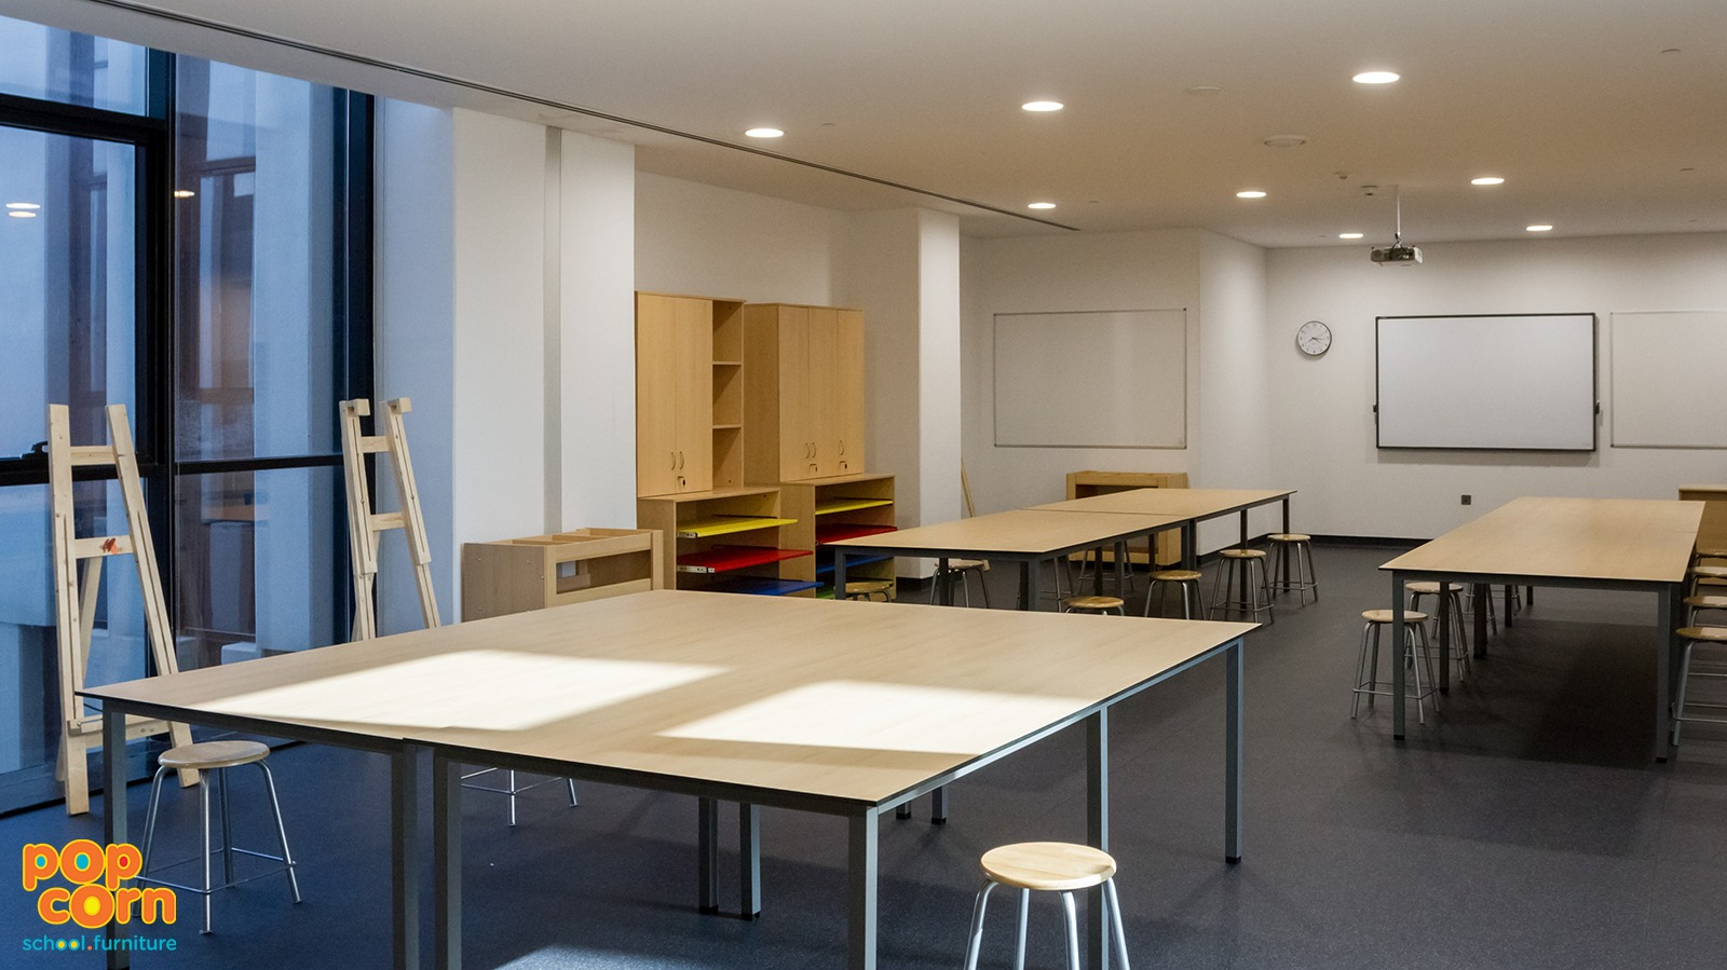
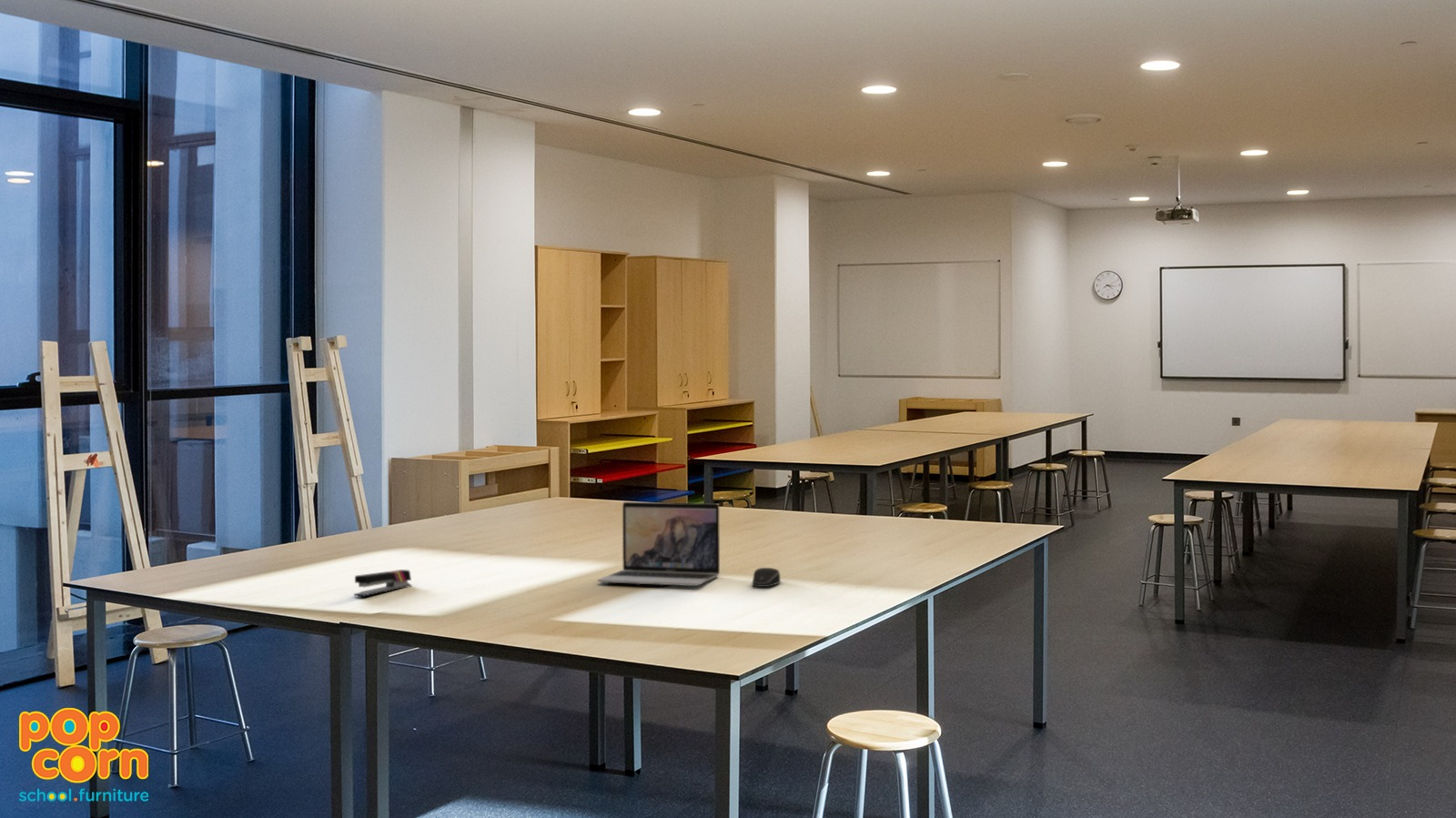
+ laptop [597,501,721,587]
+ computer mouse [751,567,782,588]
+ stapler [353,569,412,598]
